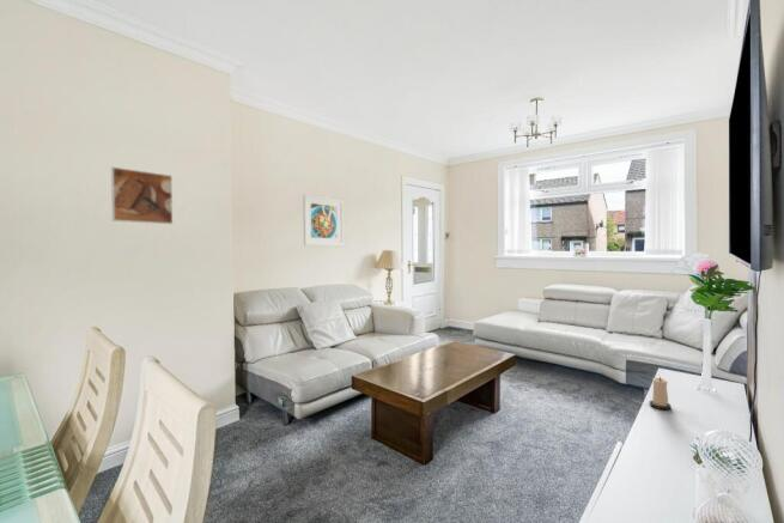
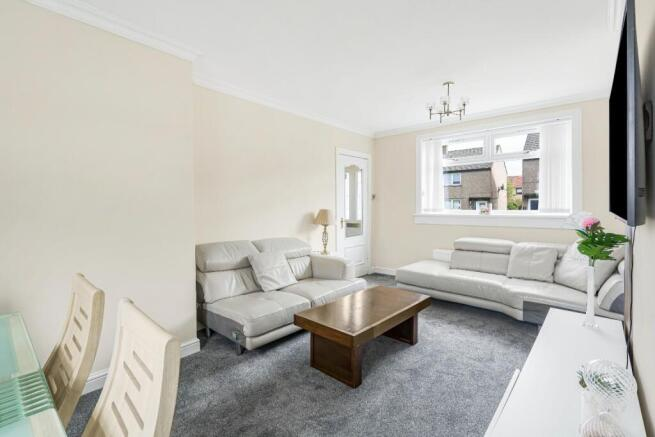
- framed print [110,166,174,225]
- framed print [302,193,345,248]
- candle [649,376,673,411]
